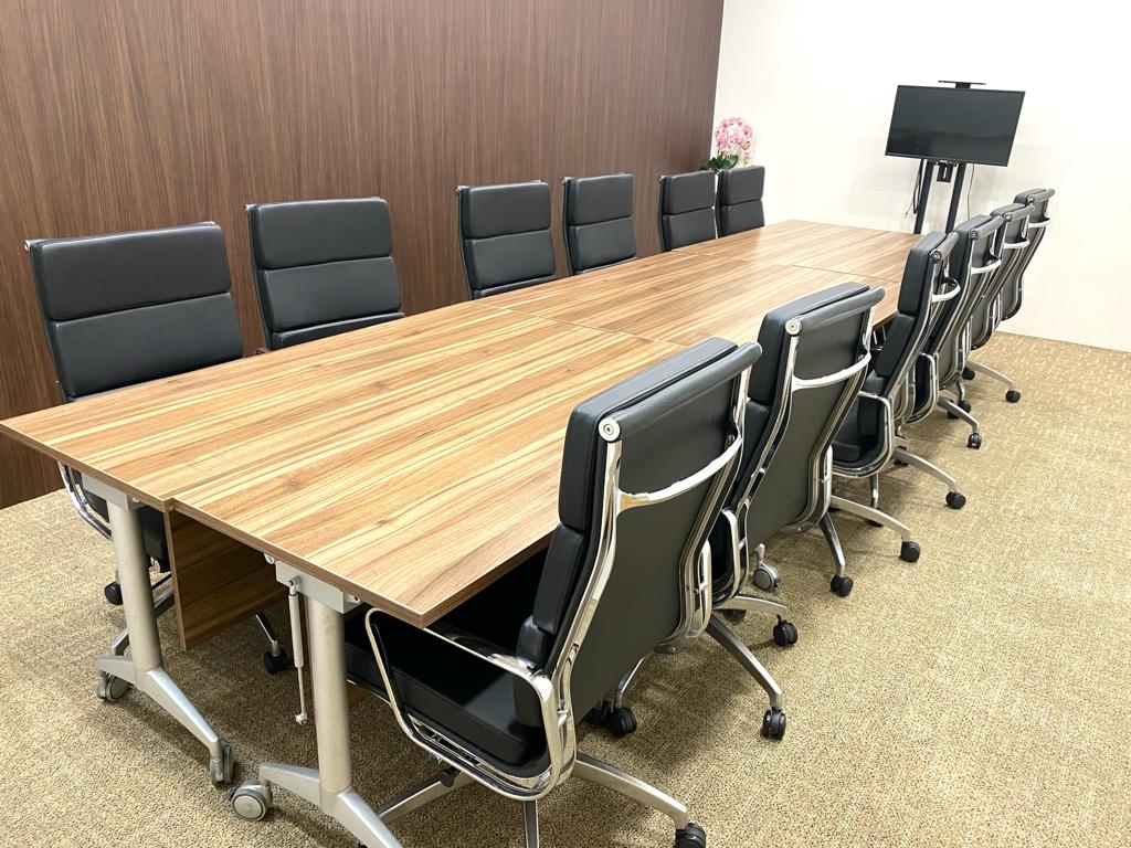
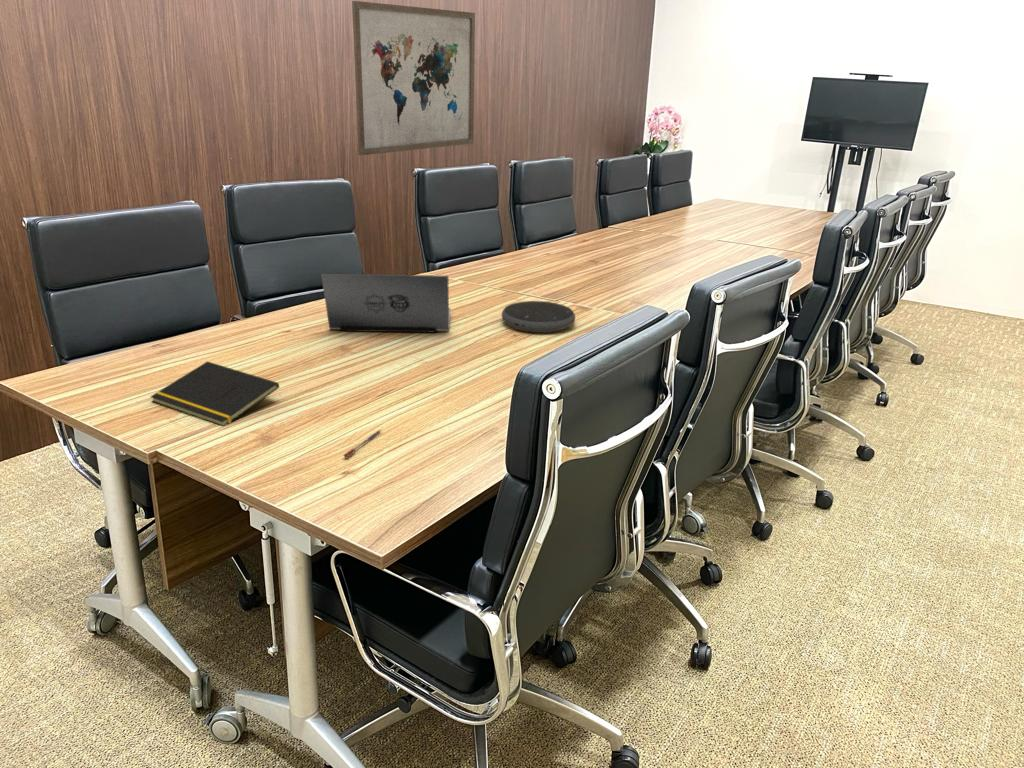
+ pen [342,429,382,458]
+ wall art [351,0,476,156]
+ laptop [320,272,451,334]
+ speaker [501,300,576,334]
+ notepad [149,360,280,427]
